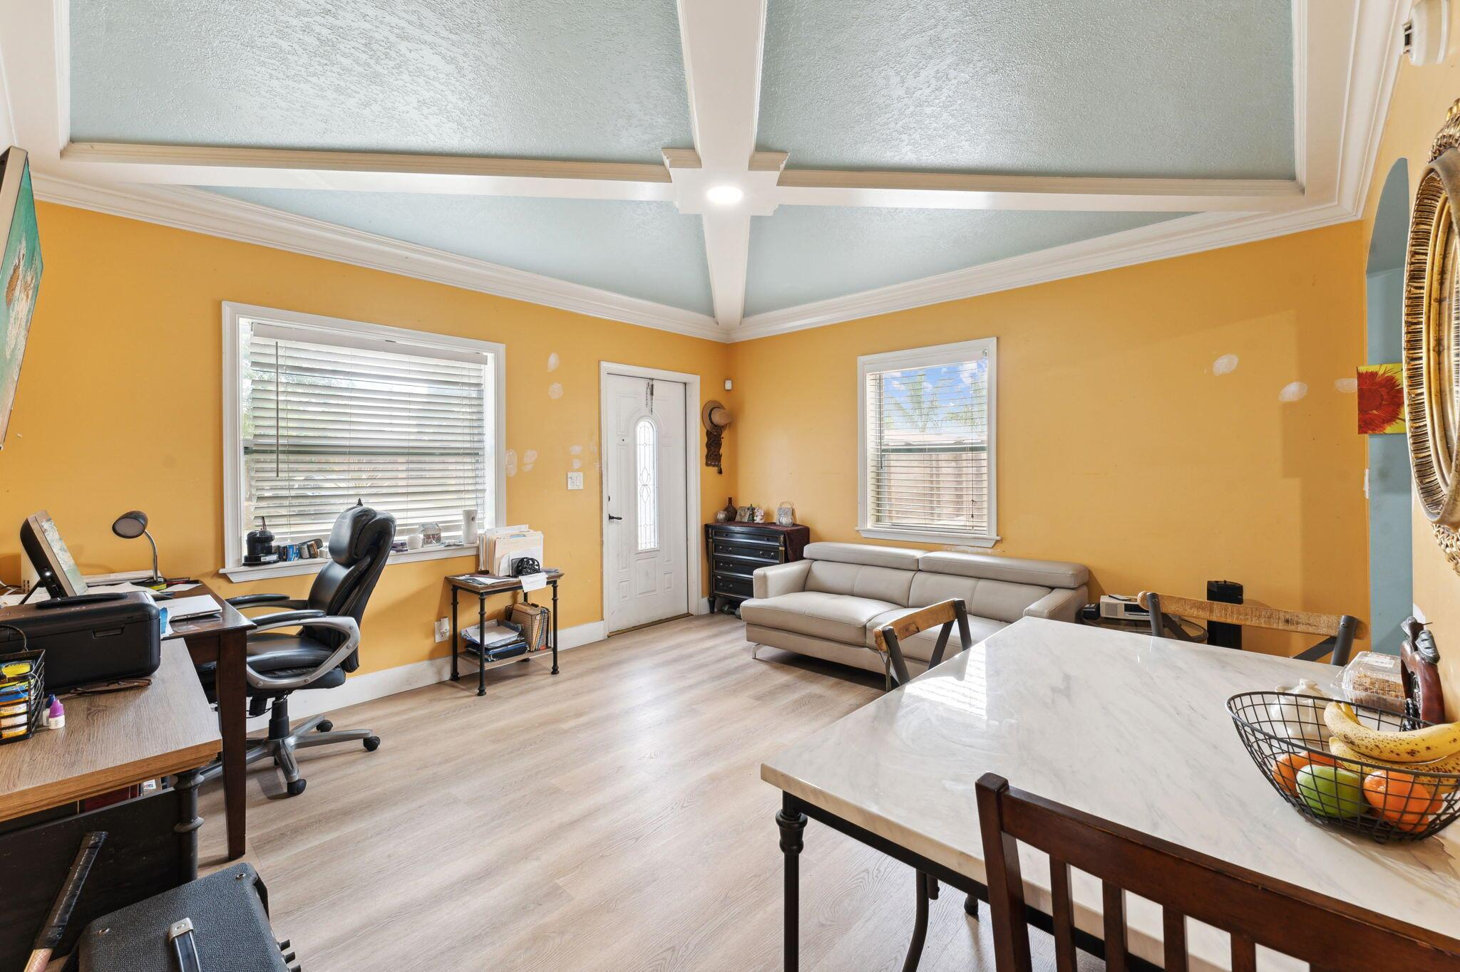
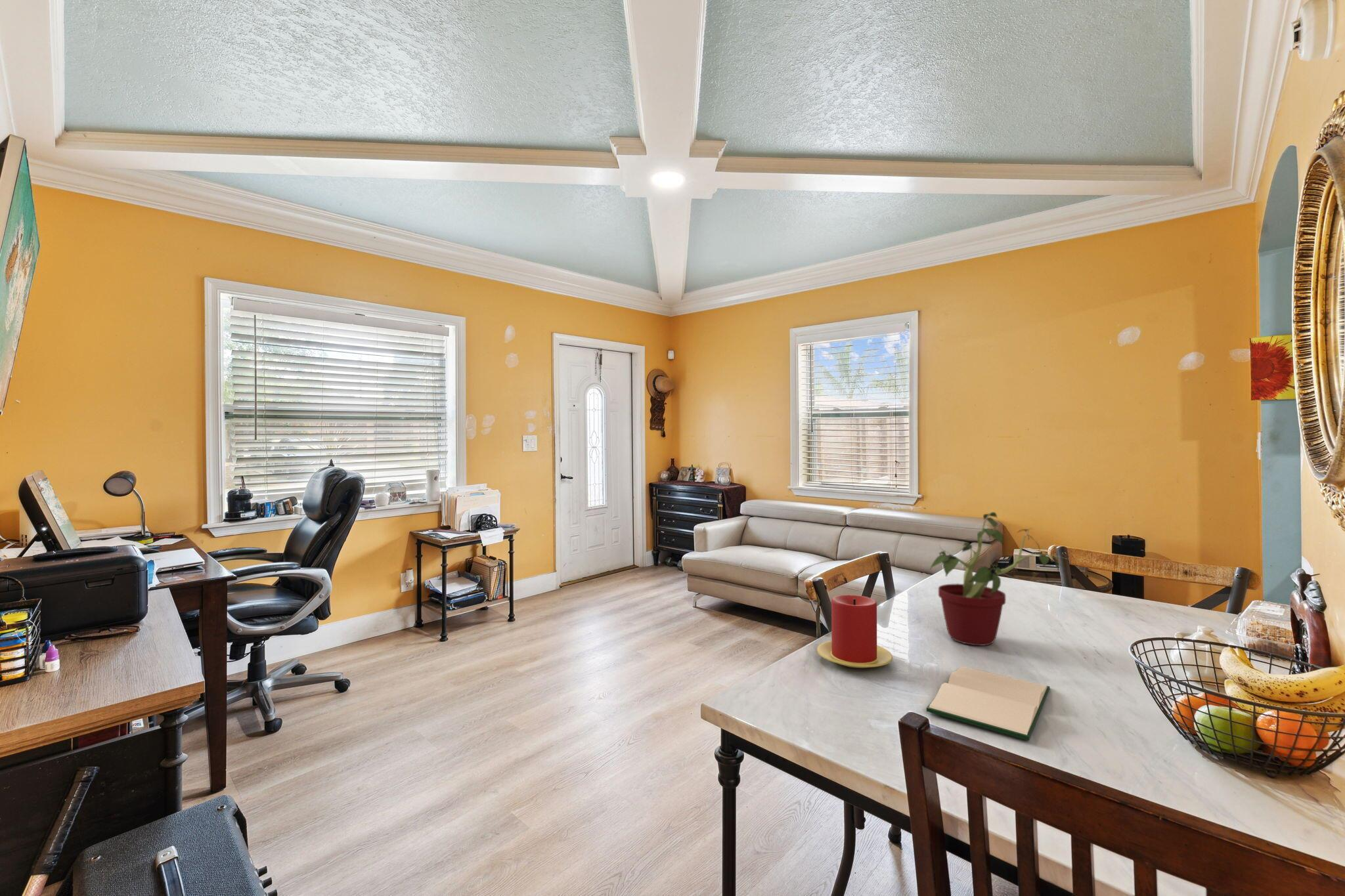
+ hardback book [926,666,1050,741]
+ candle [816,594,893,669]
+ potted plant [929,511,1070,647]
